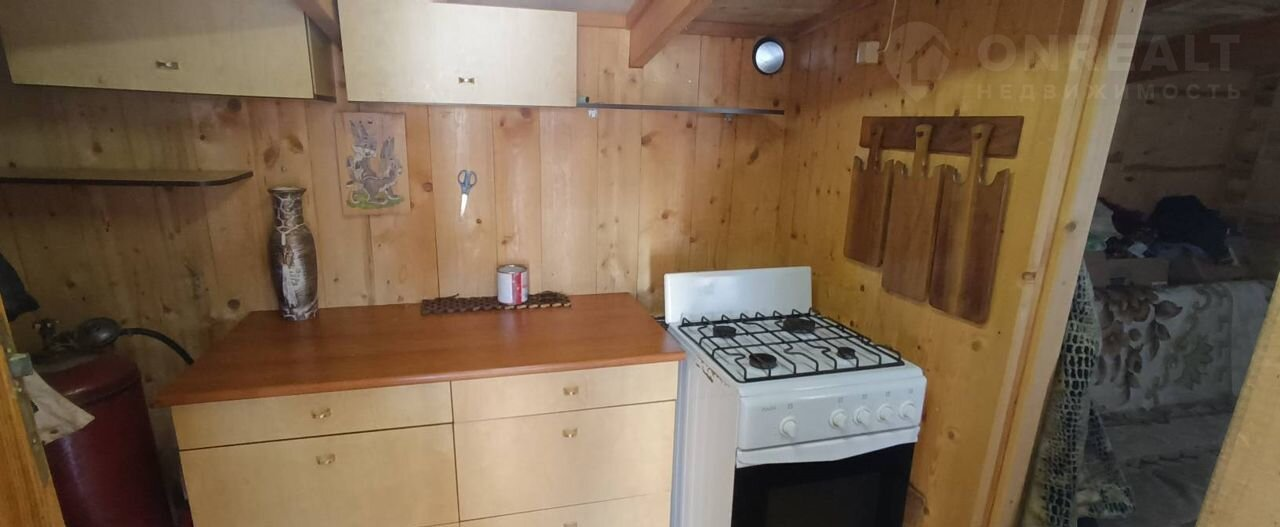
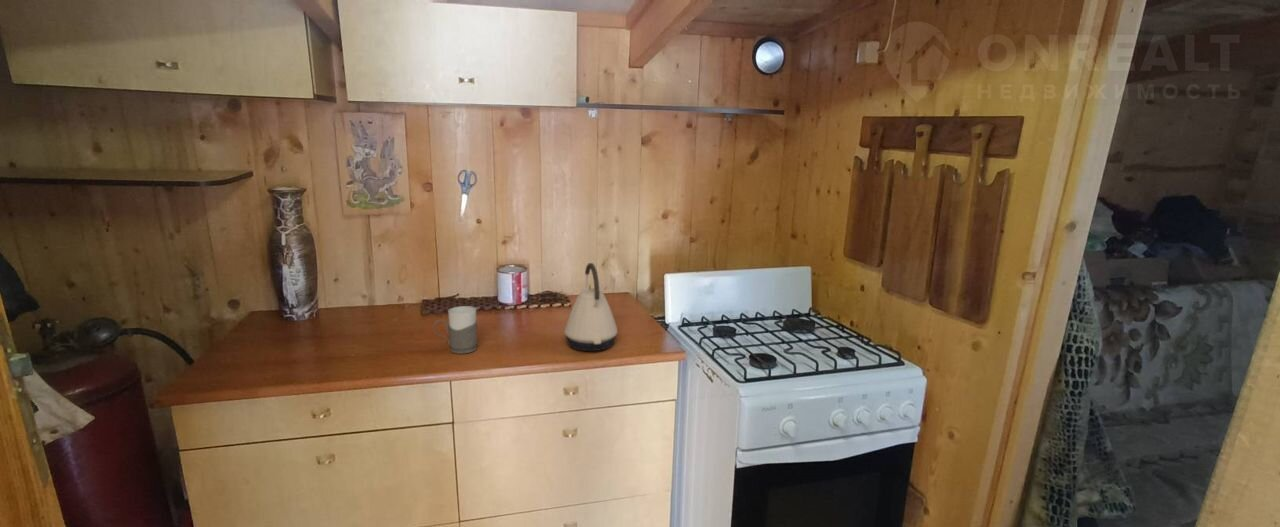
+ mug [432,305,478,354]
+ kettle [563,262,618,352]
